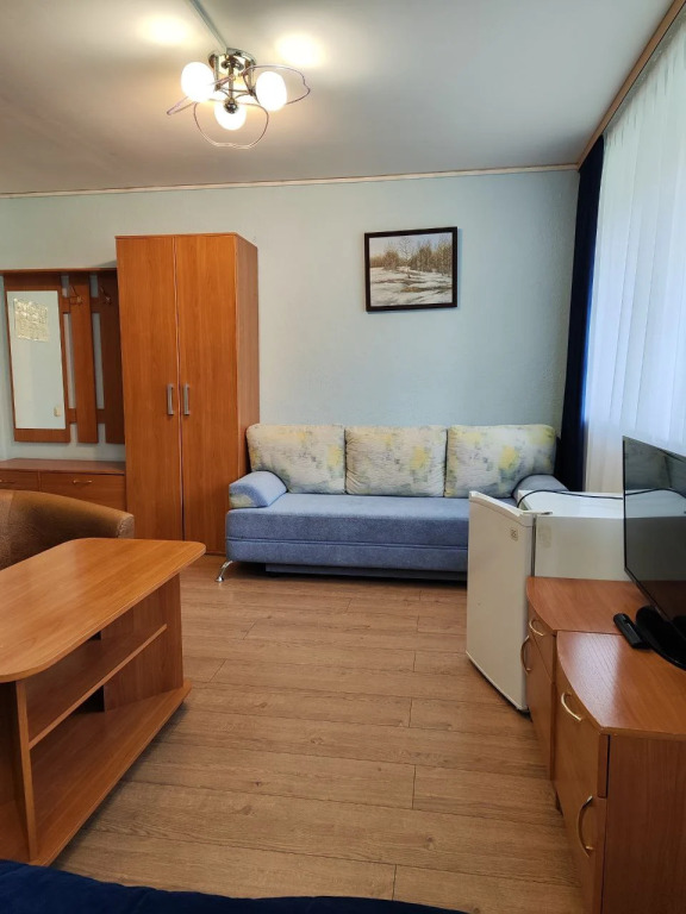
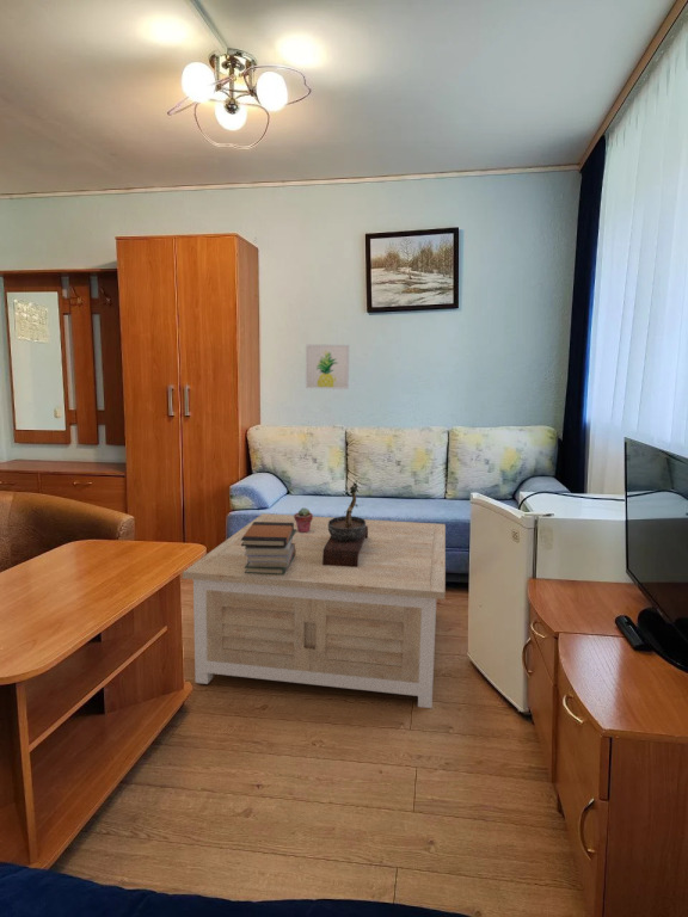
+ book stack [241,522,296,576]
+ coffee table [182,512,447,709]
+ bonsai tree [322,479,368,567]
+ wall art [305,344,350,390]
+ potted succulent [293,506,314,533]
